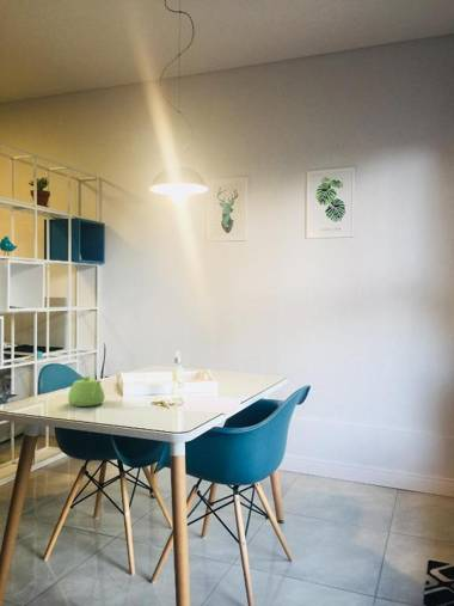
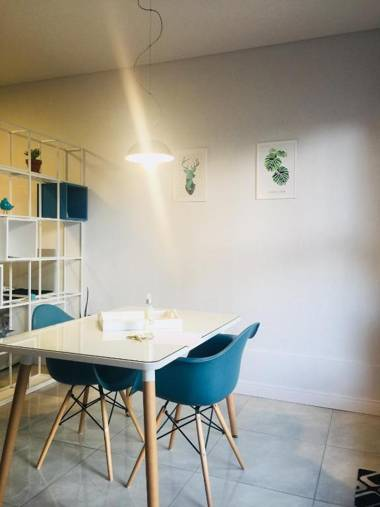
- teapot [67,375,106,408]
